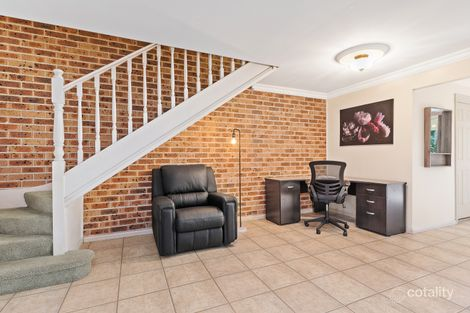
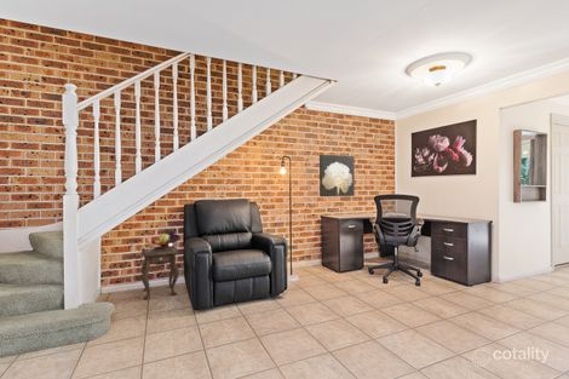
+ side table [140,231,180,300]
+ wall art [318,154,356,197]
